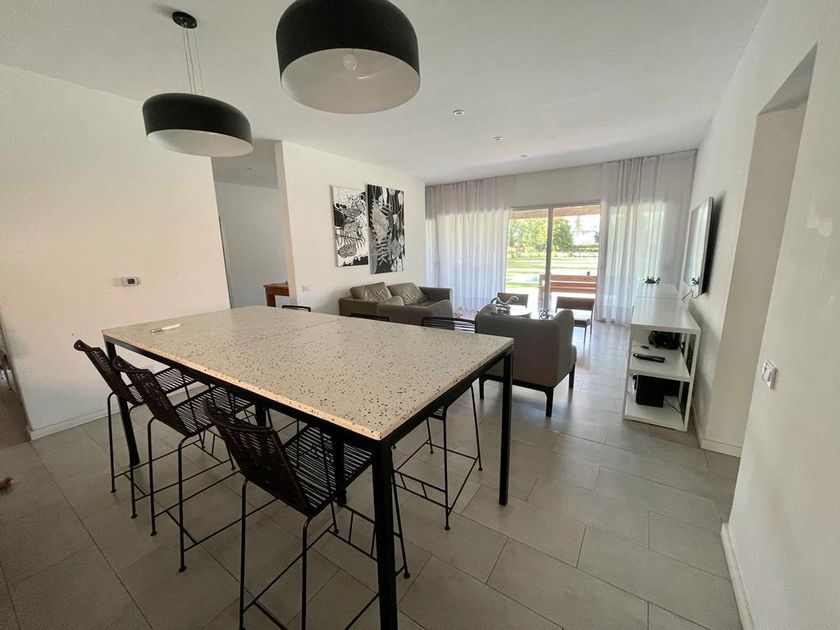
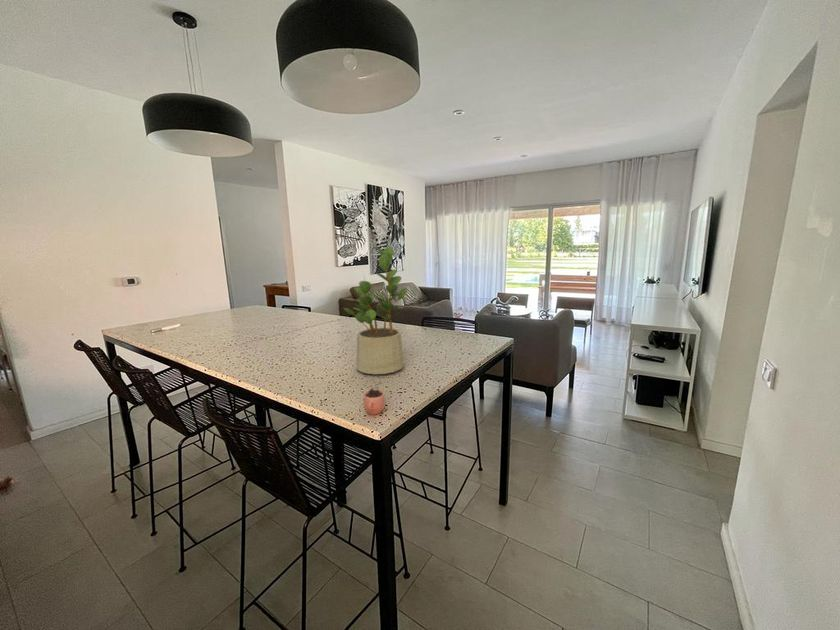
+ potted plant [342,245,408,375]
+ cocoa [363,375,386,416]
